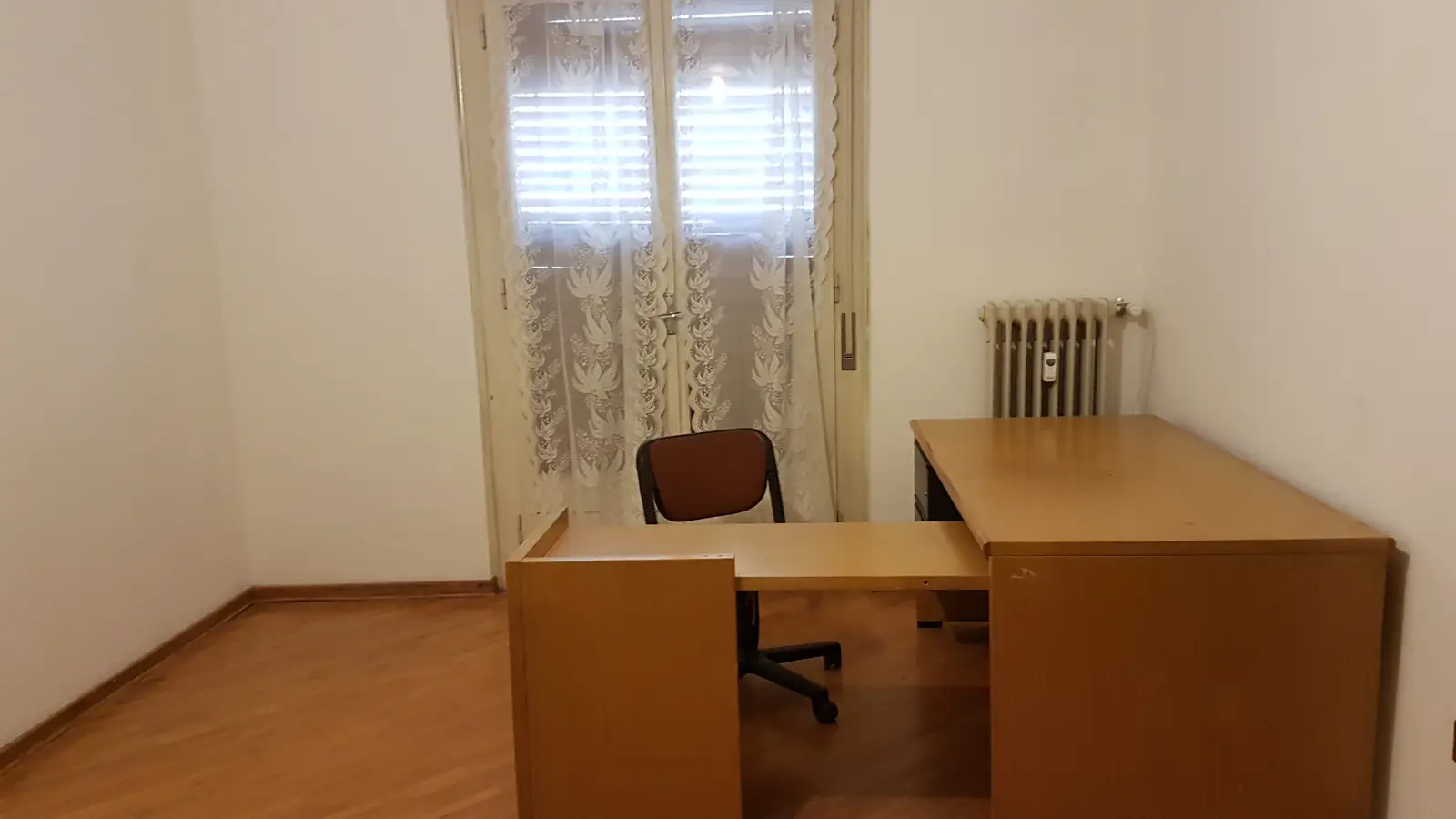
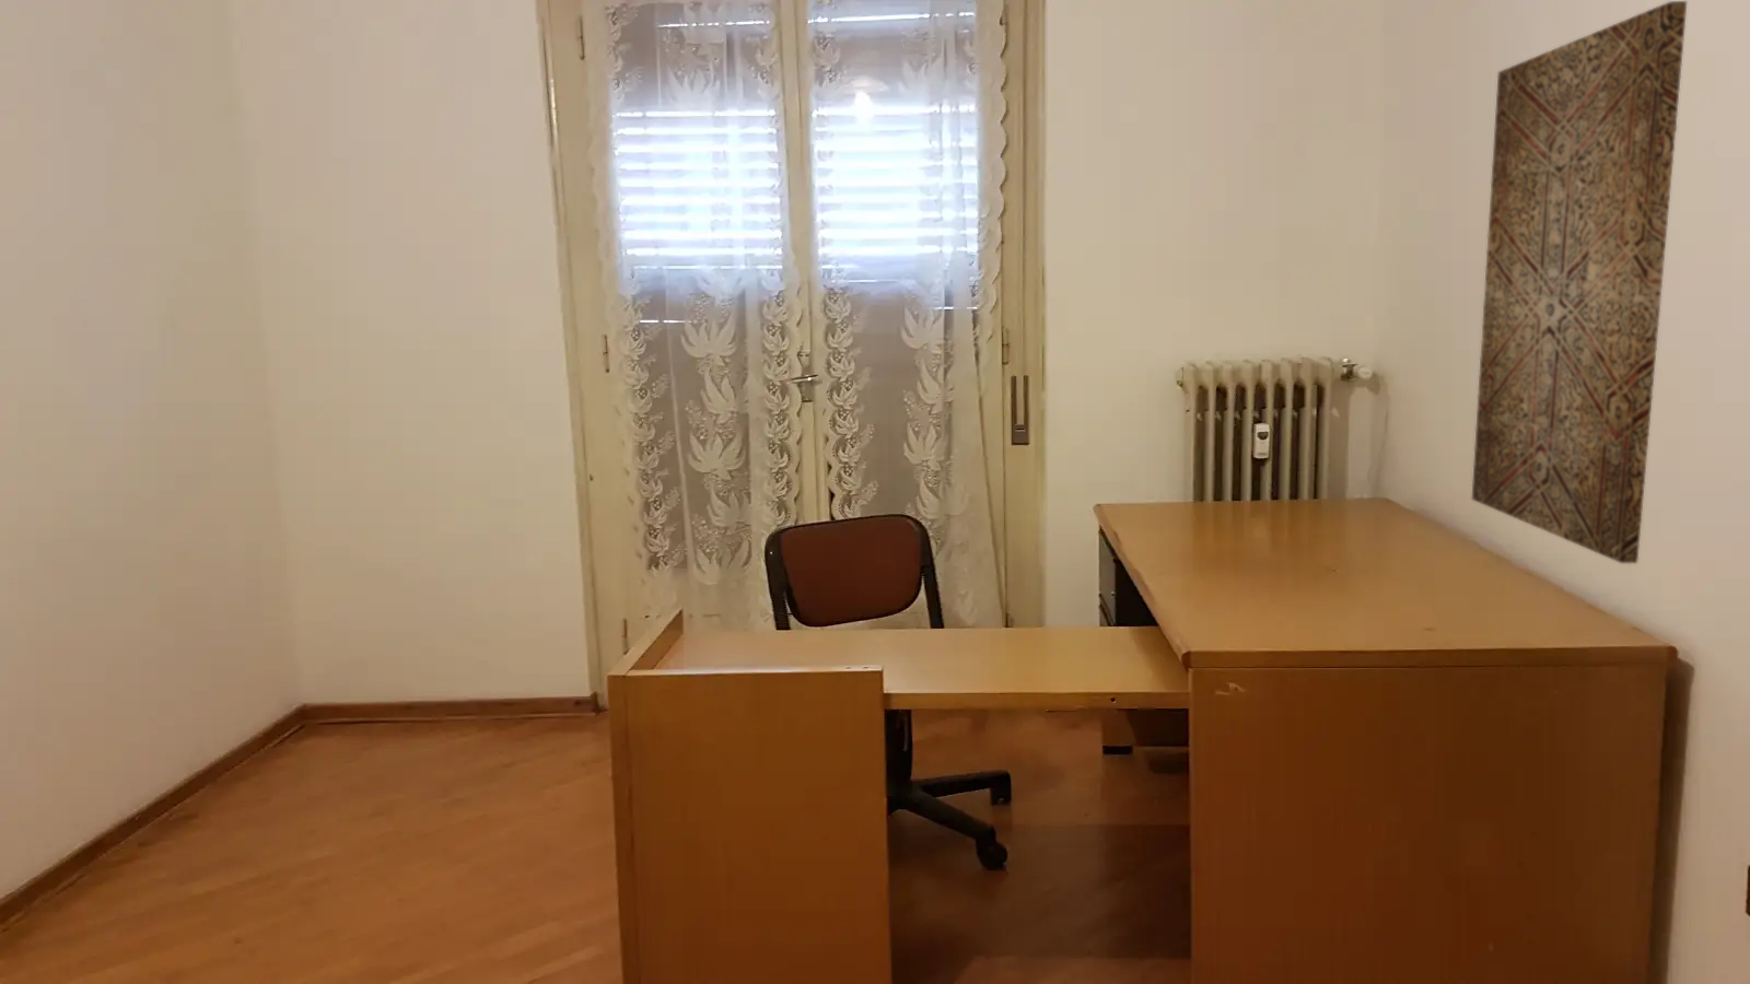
+ wall art [1471,0,1688,565]
